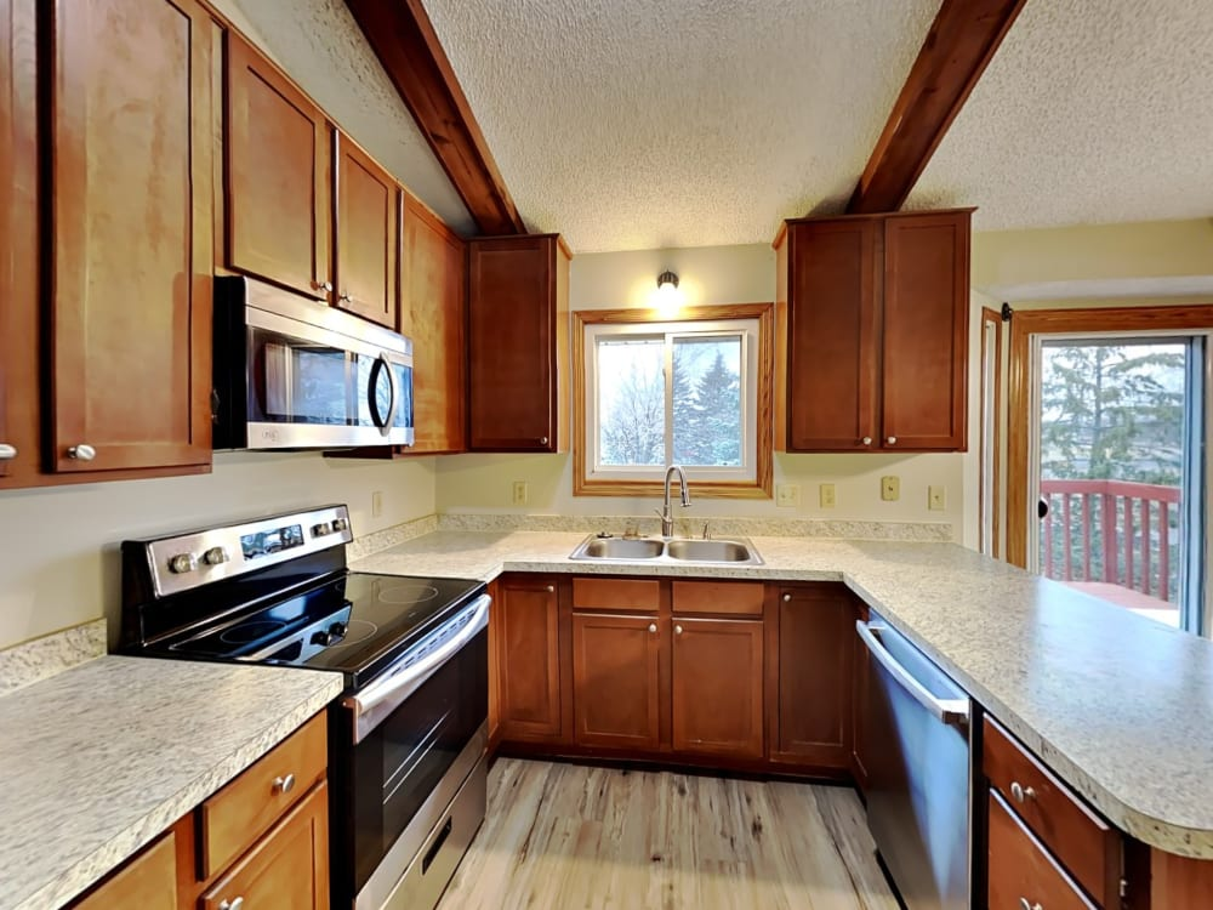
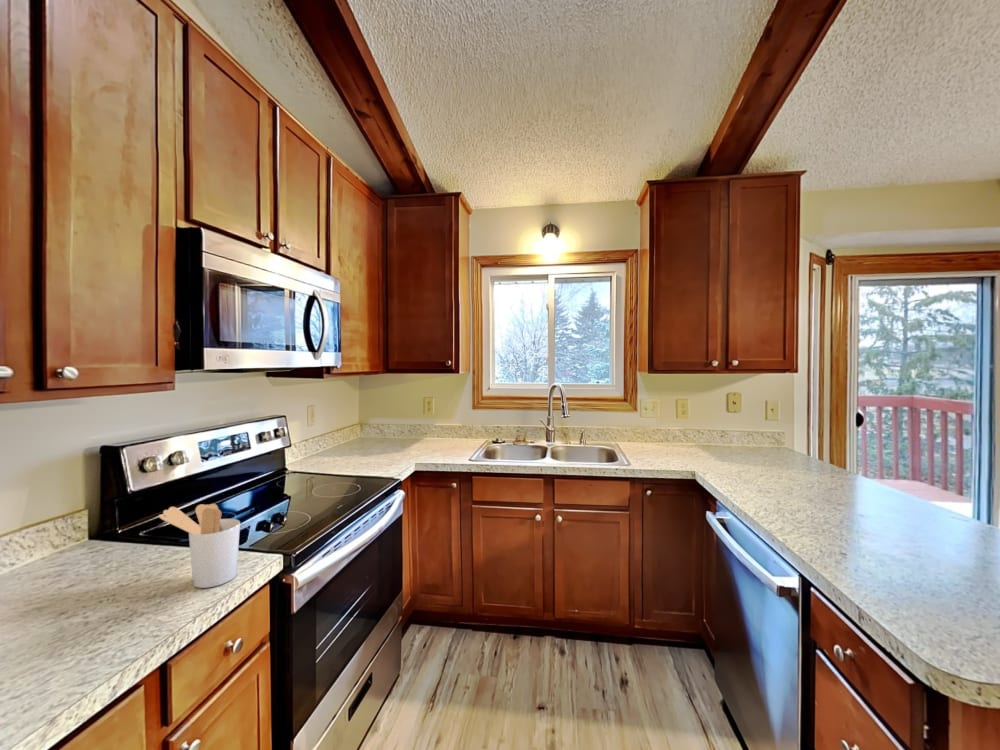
+ utensil holder [158,503,241,589]
